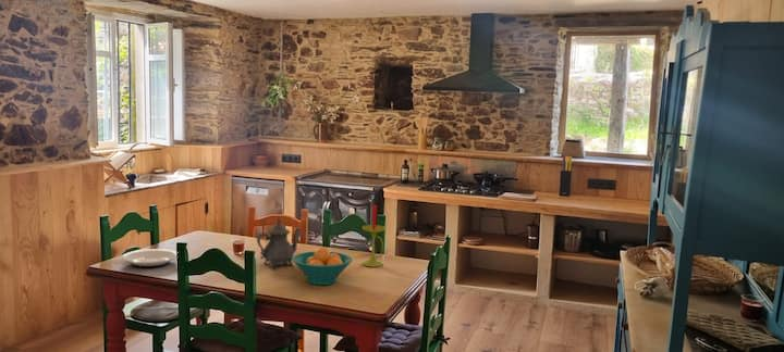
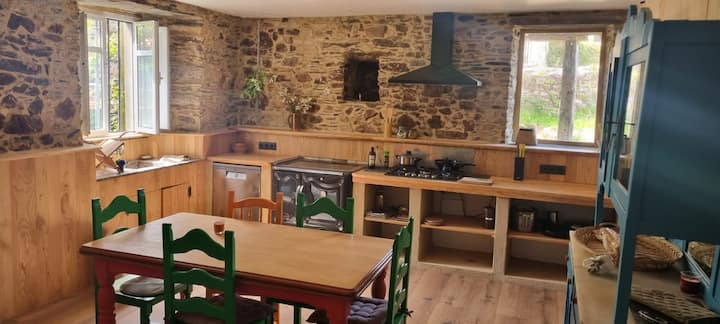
- plate [121,248,177,268]
- teapot [256,216,301,269]
- fruit bowl [292,247,353,286]
- candle [360,204,387,268]
